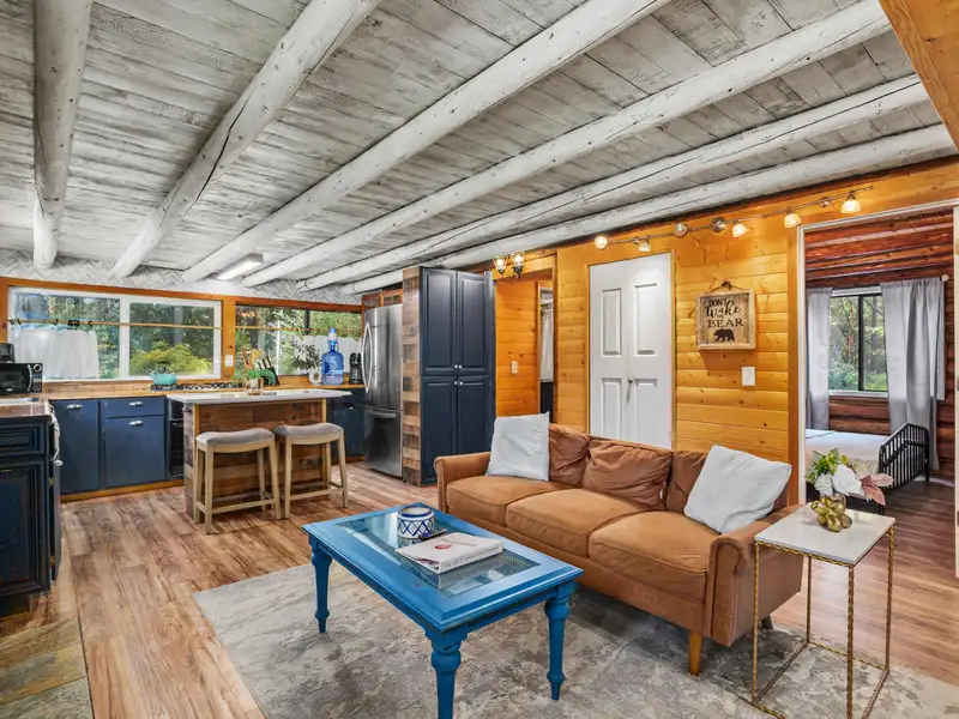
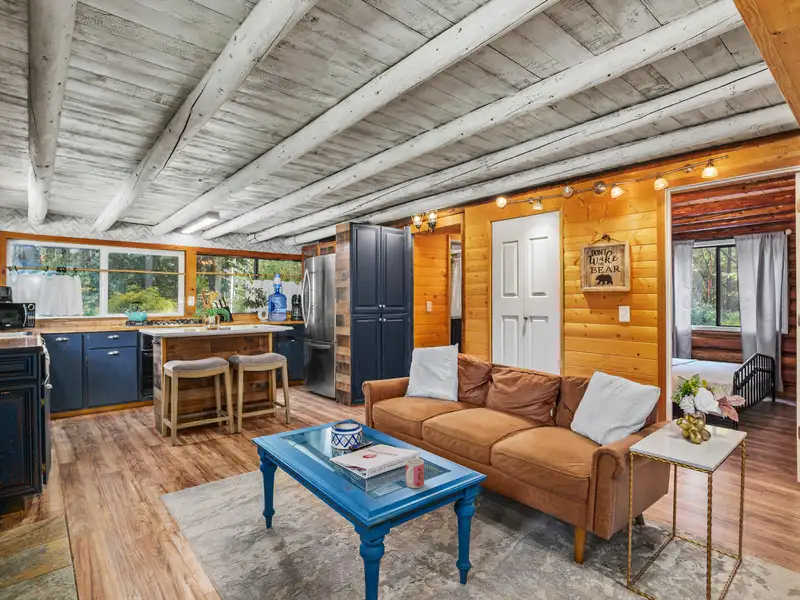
+ mug [405,457,425,489]
